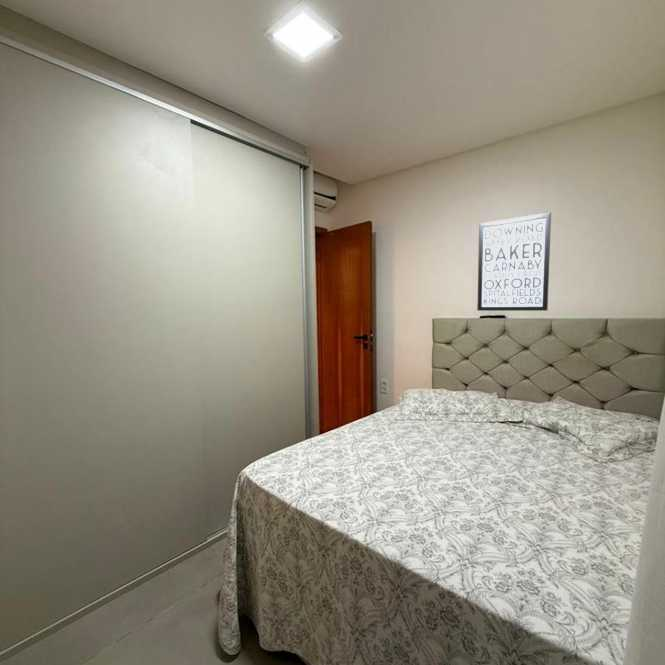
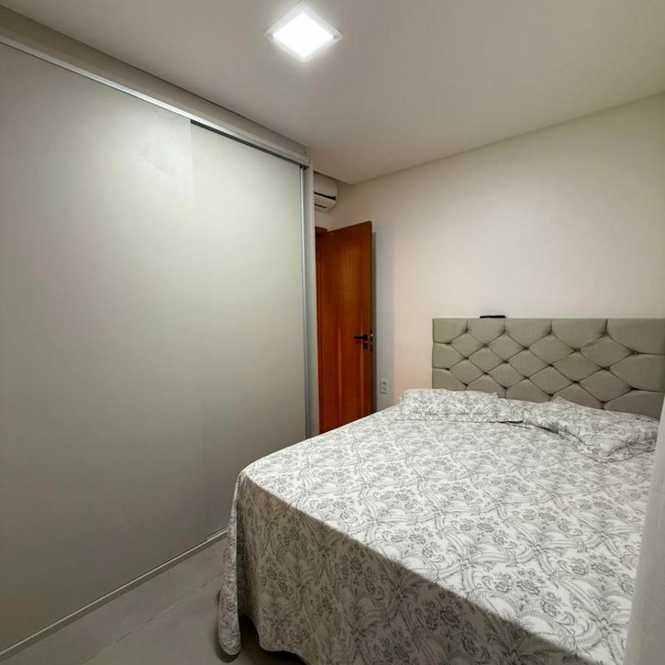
- wall art [476,211,552,312]
